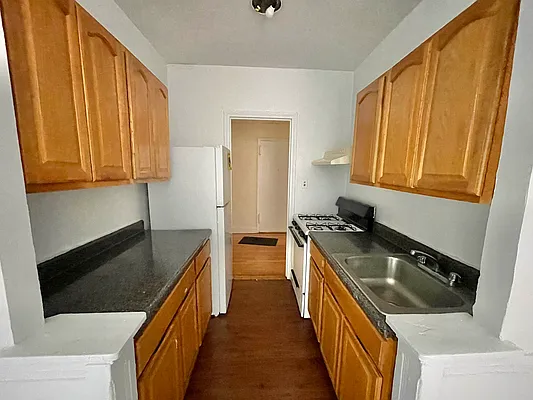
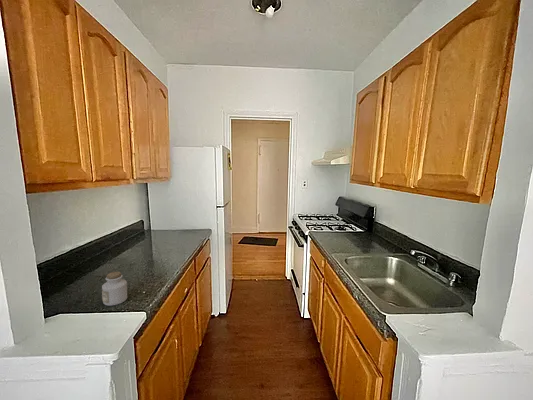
+ jar [101,271,128,307]
